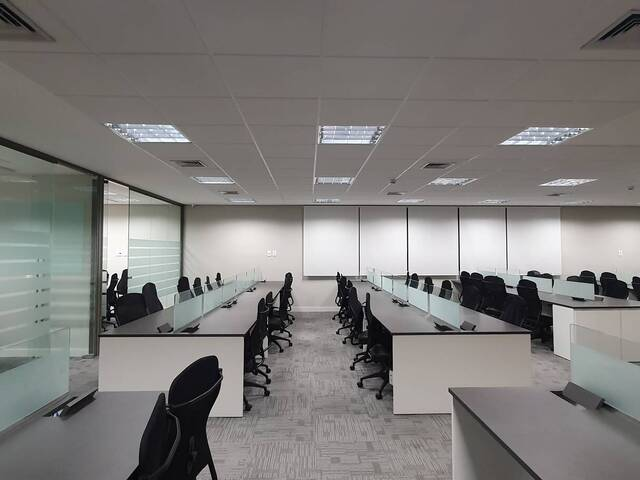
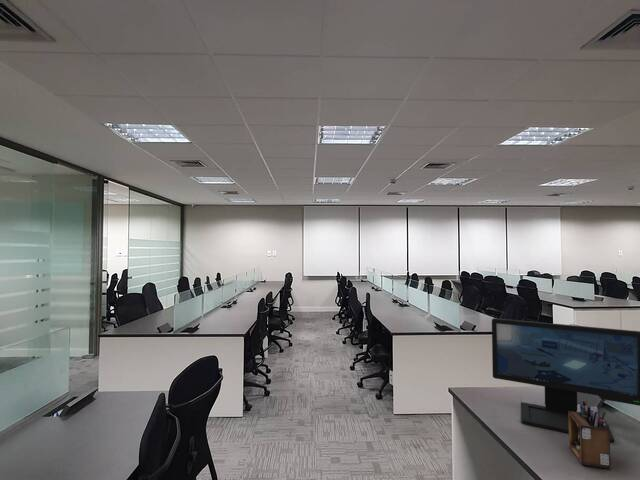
+ computer monitor [491,317,640,444]
+ desk organizer [568,400,612,470]
